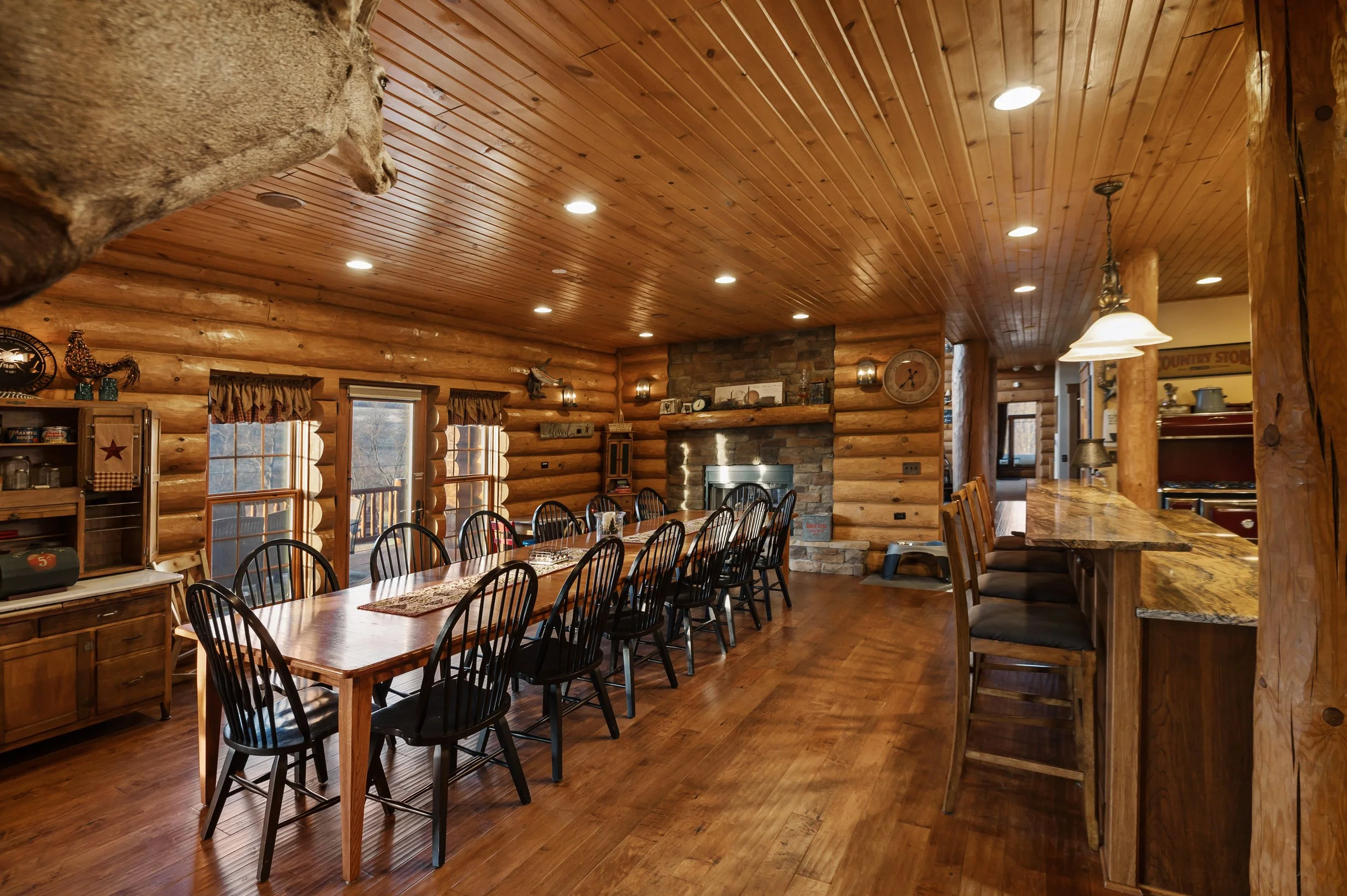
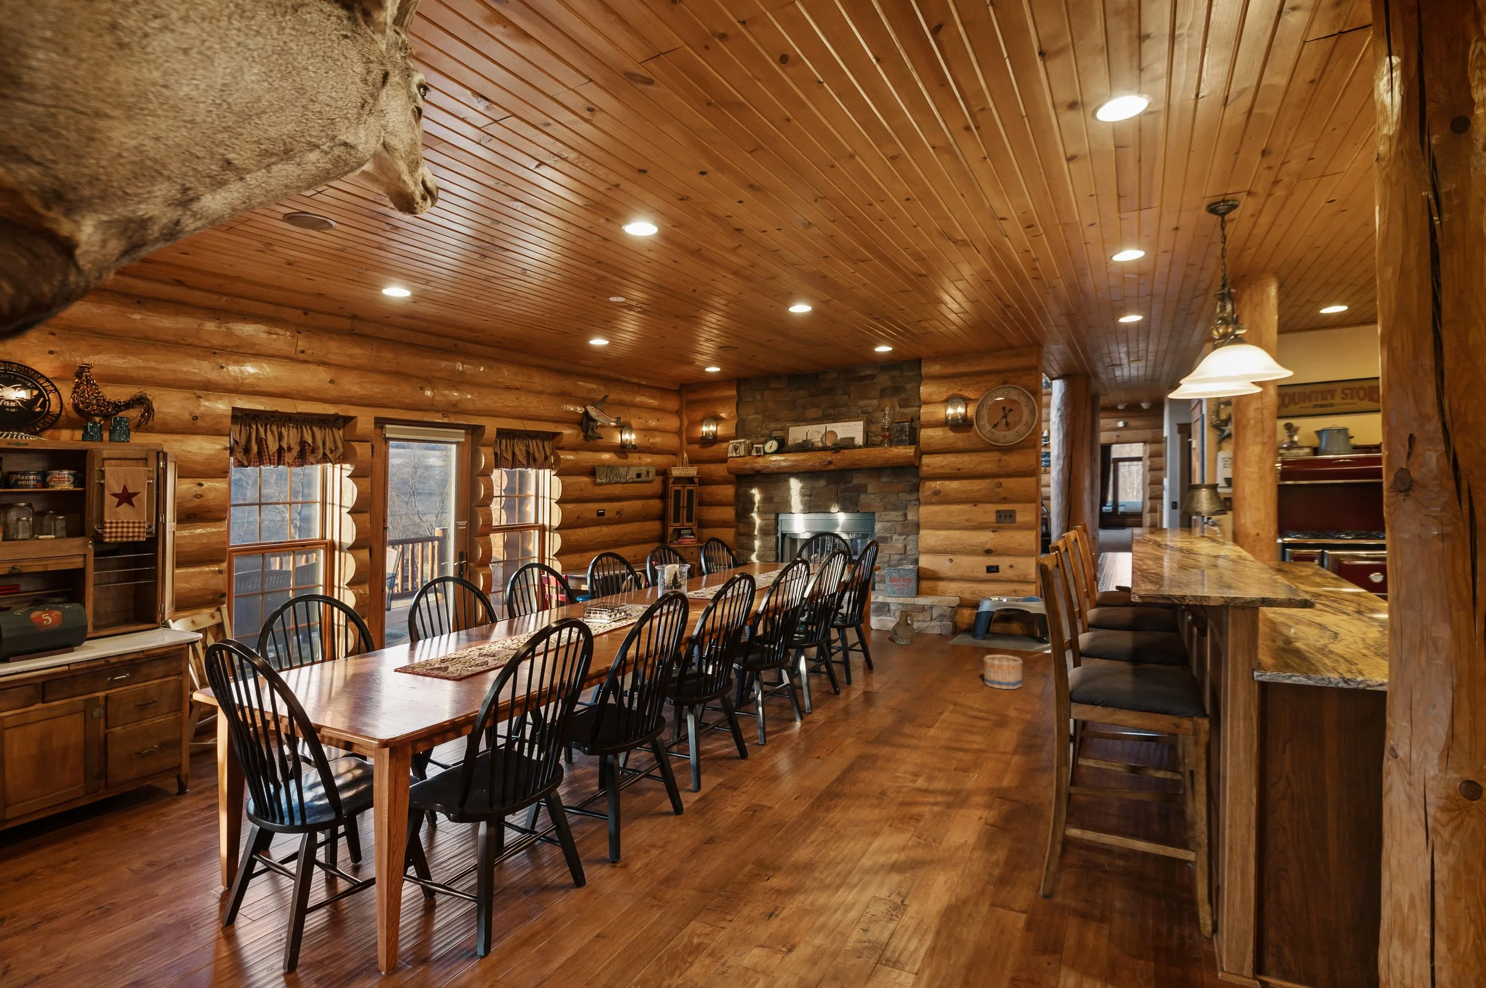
+ basket [983,654,1024,690]
+ ceramic jug [890,610,916,645]
